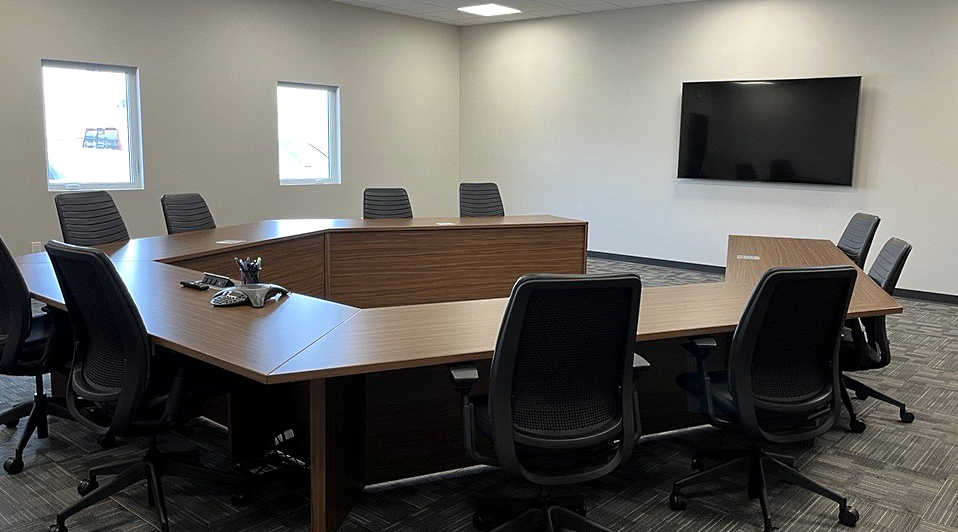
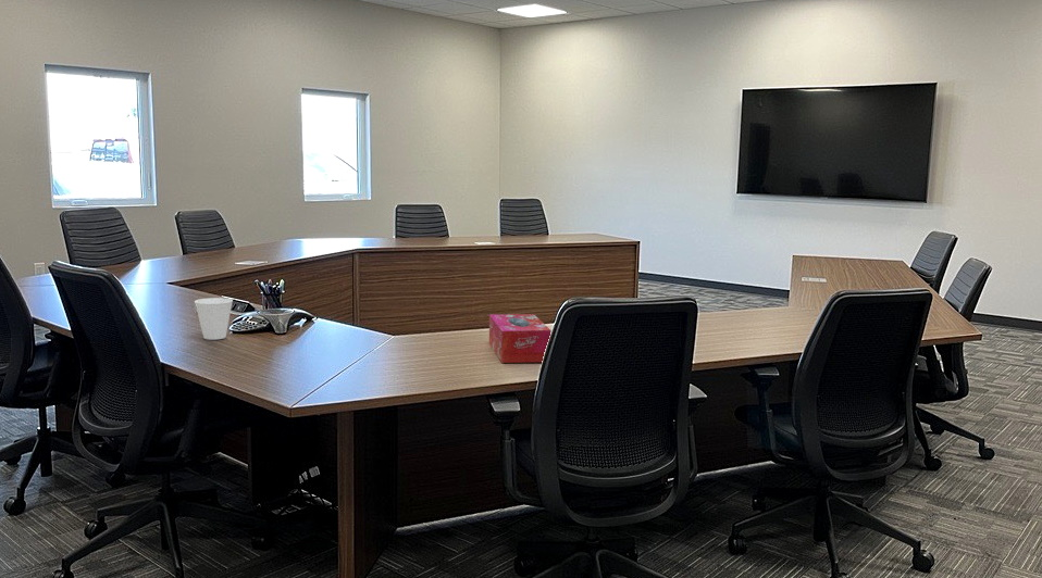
+ cup [194,297,234,341]
+ tissue box [488,313,553,364]
